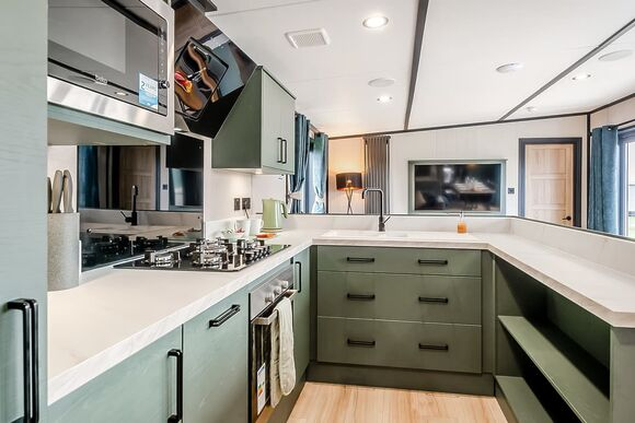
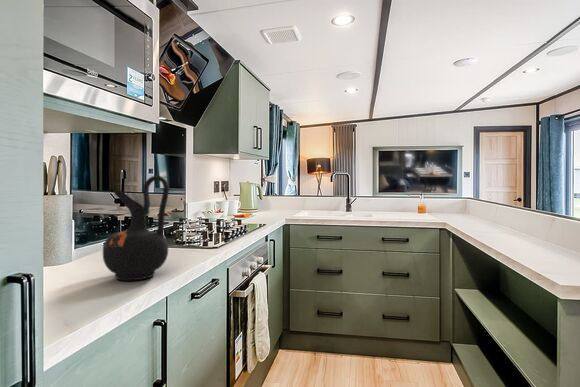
+ ceramic jug [102,175,170,281]
